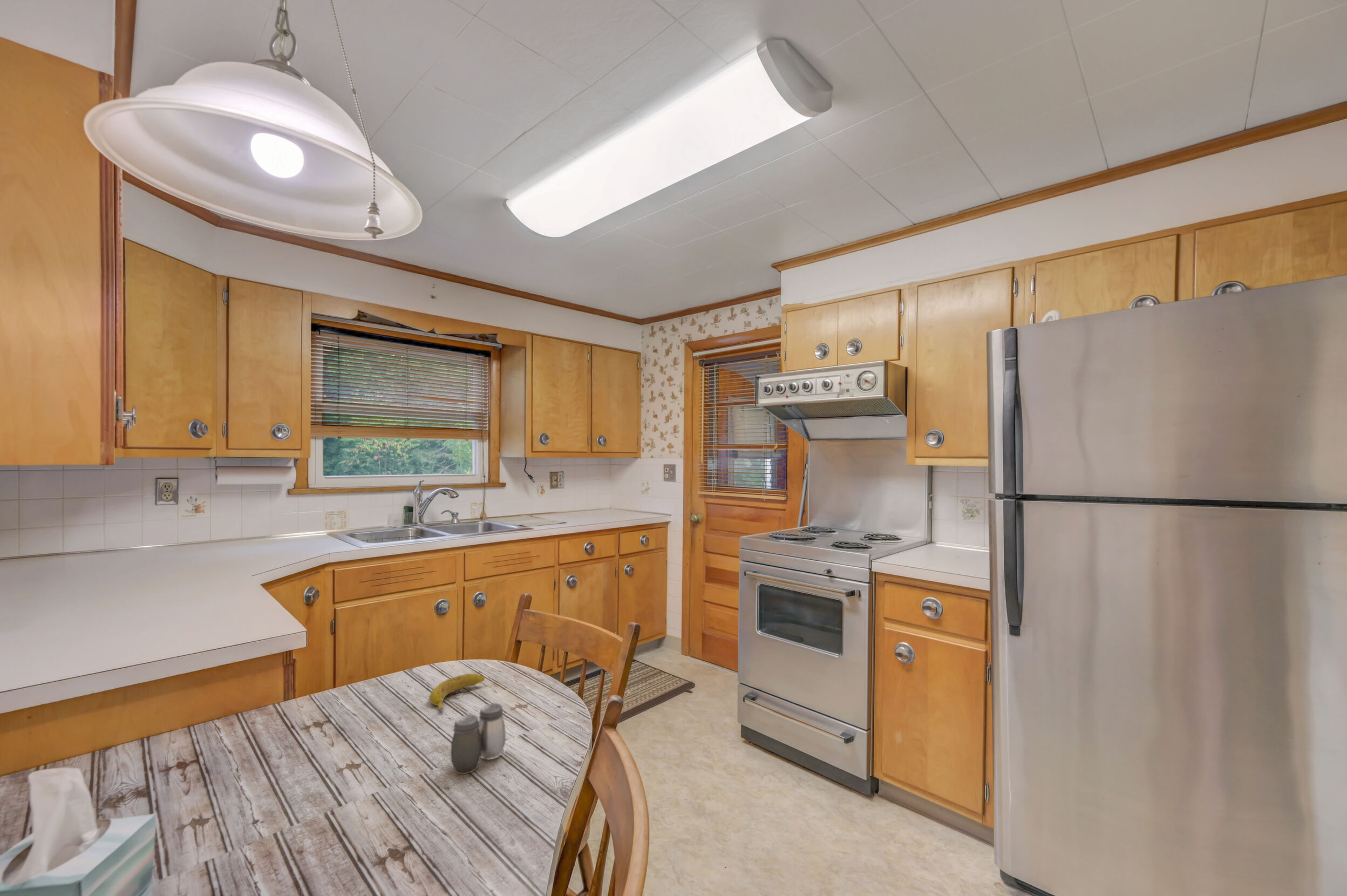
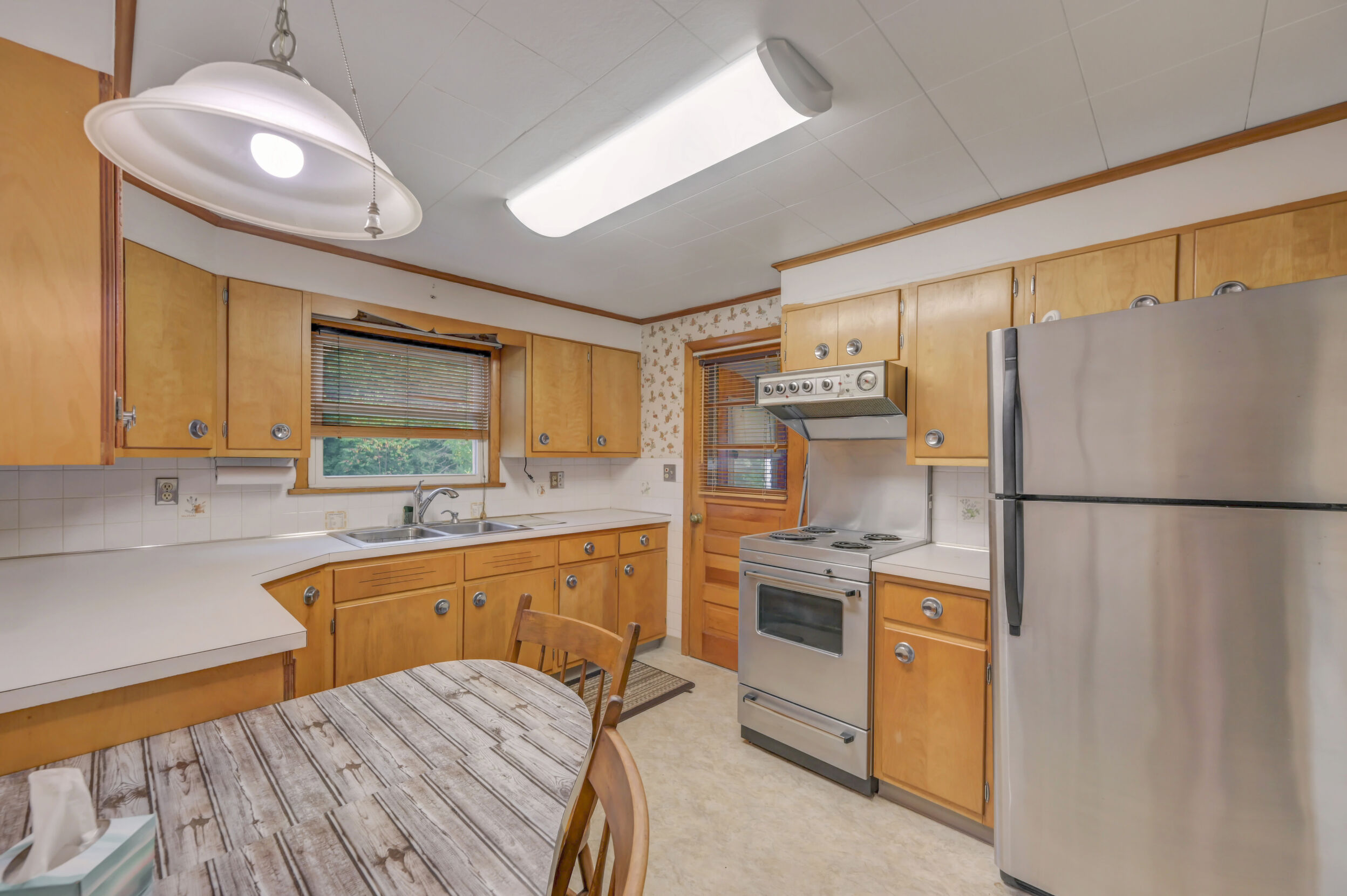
- salt and pepper shaker [450,703,506,775]
- banana [428,673,485,711]
